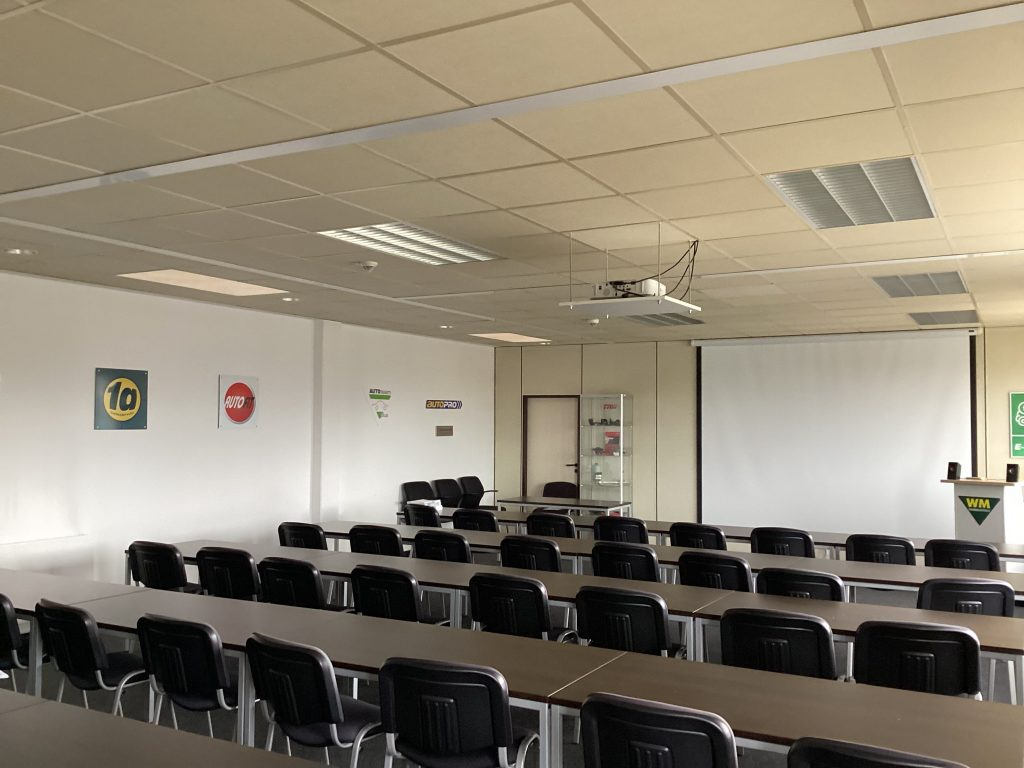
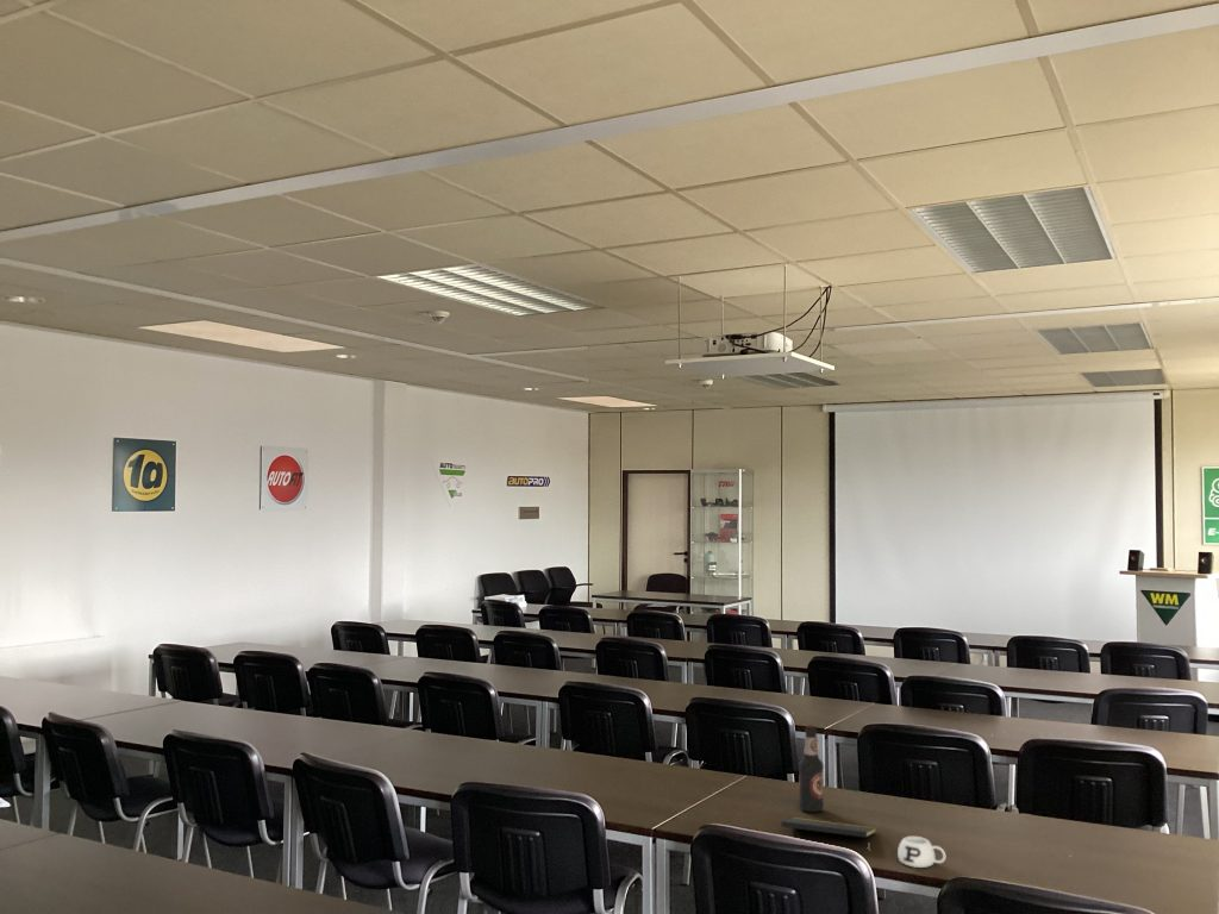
+ bottle [798,724,825,813]
+ notepad [780,816,877,841]
+ mug [896,835,946,869]
